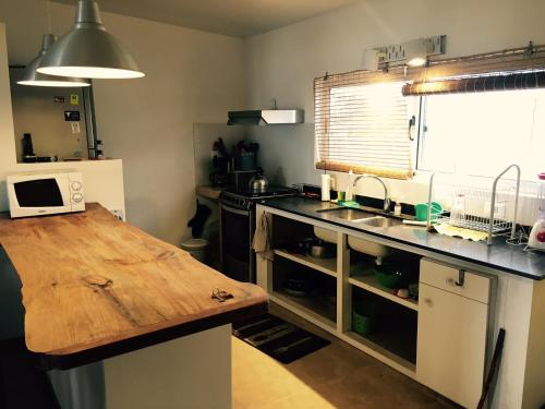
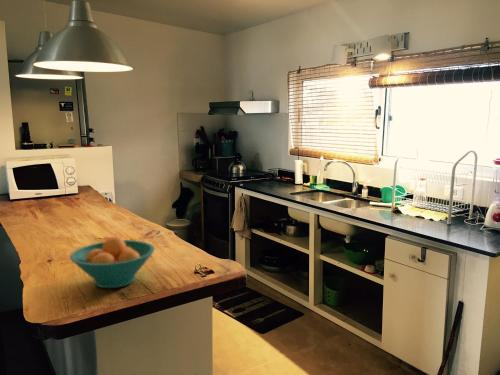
+ fruit bowl [69,235,156,289]
